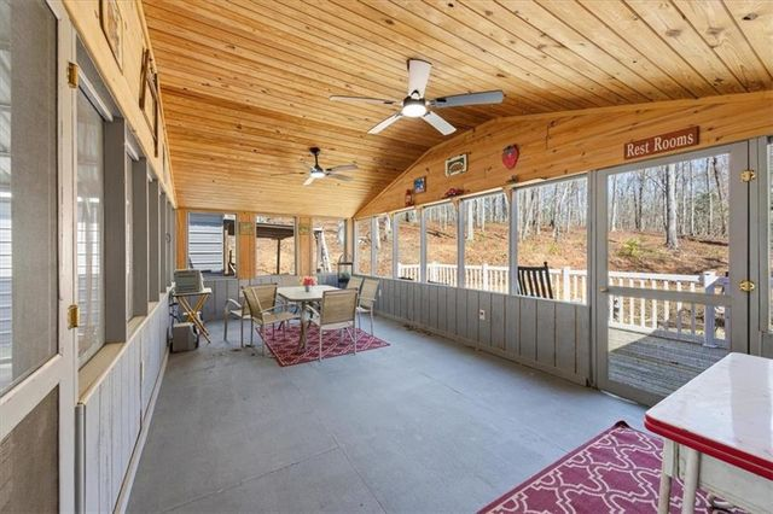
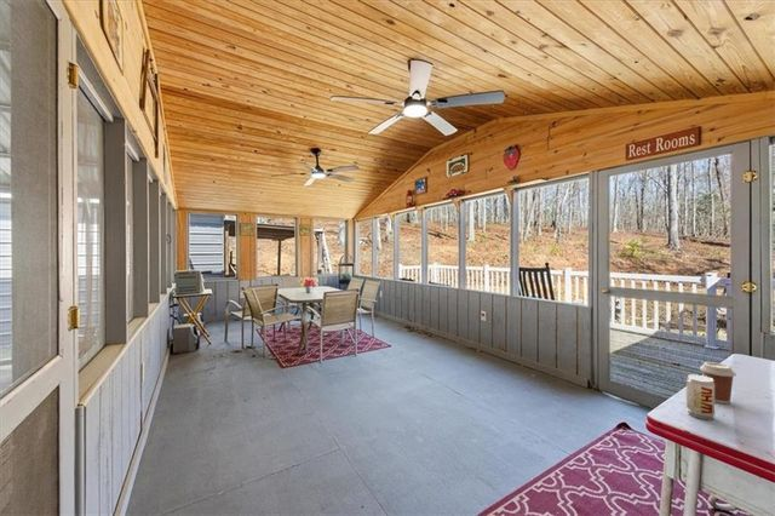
+ beverage can [685,373,716,420]
+ coffee cup [699,361,737,405]
